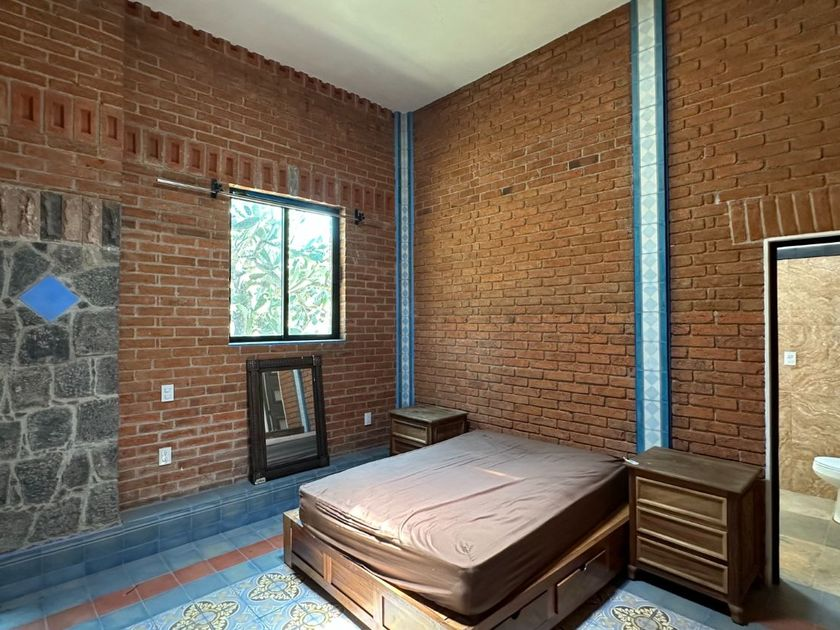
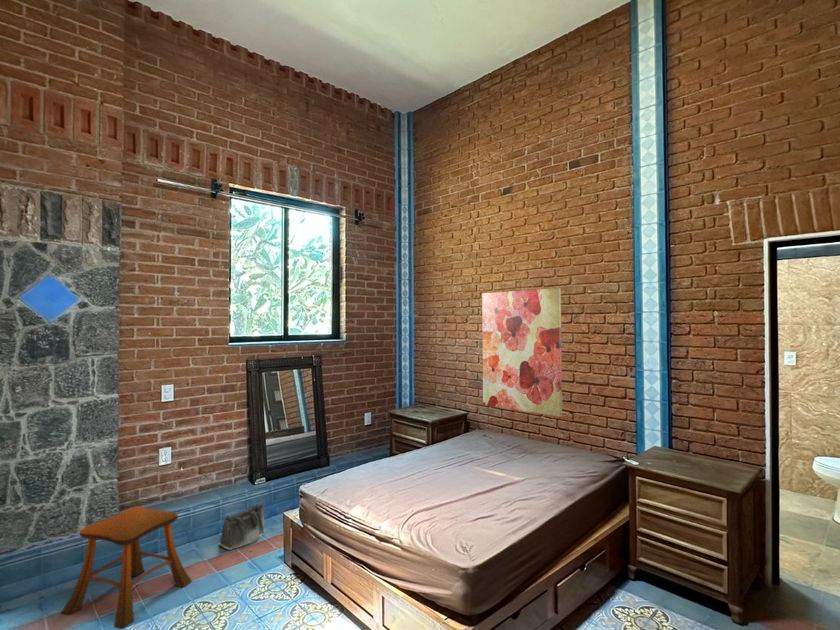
+ stool [61,505,193,630]
+ saddlebag [218,502,266,550]
+ wall art [481,287,563,418]
